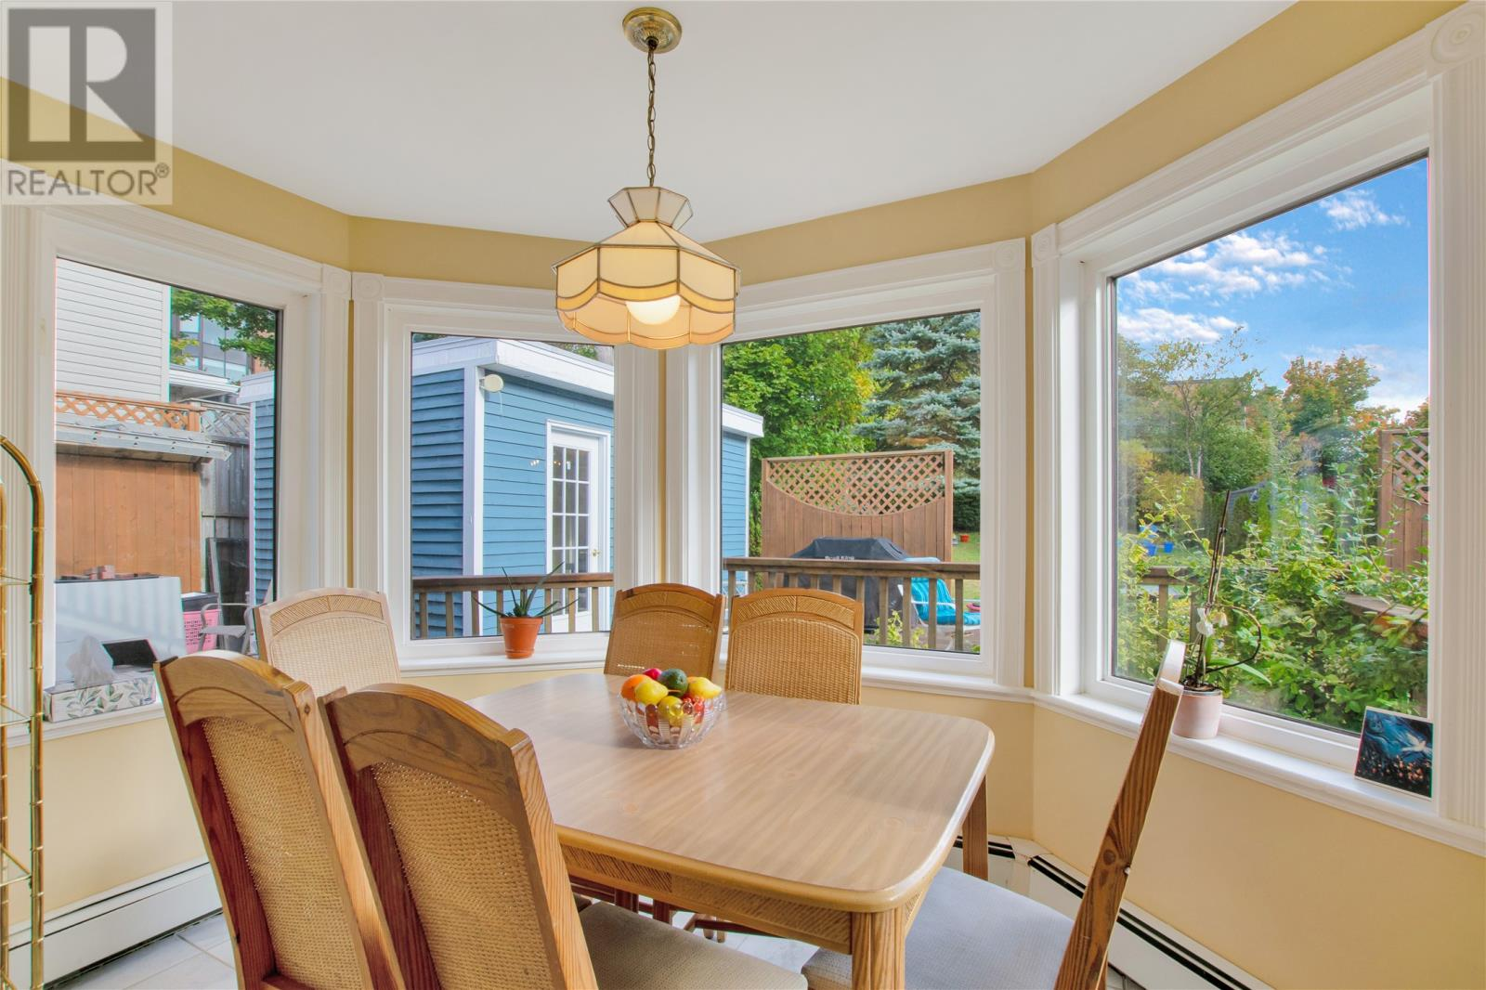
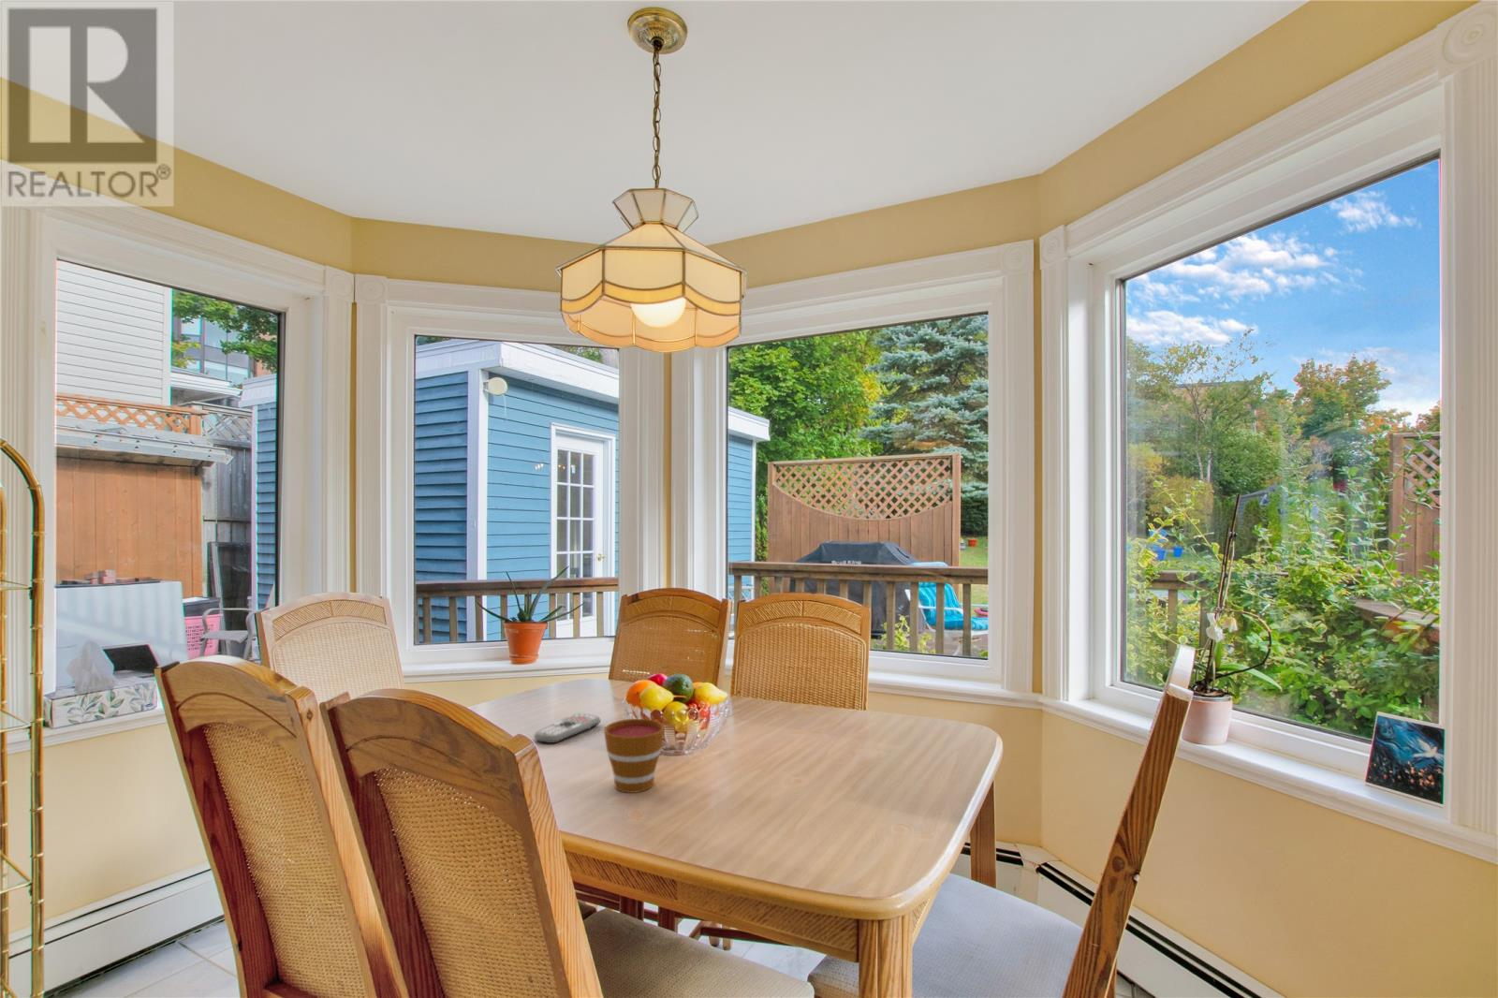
+ cup [603,718,666,794]
+ remote control [533,713,601,744]
